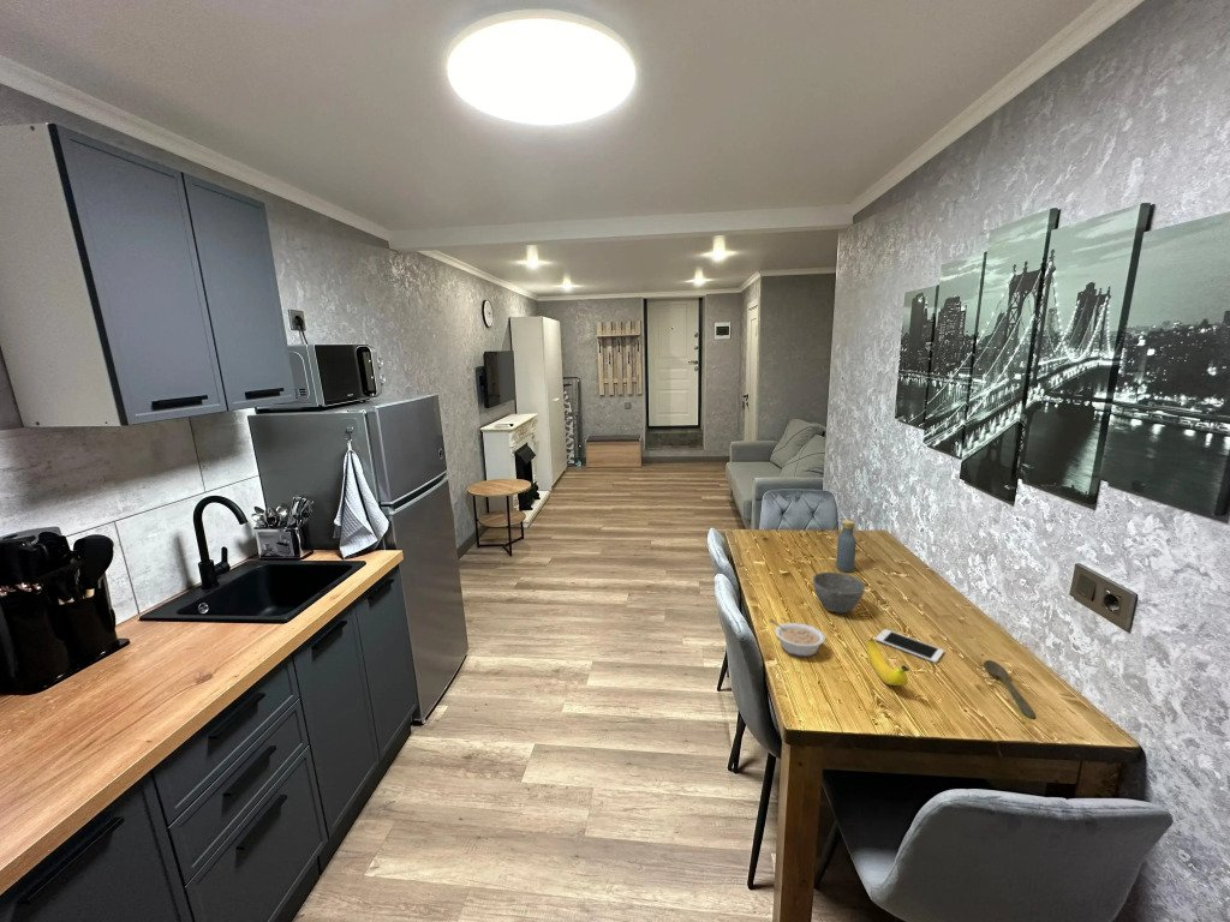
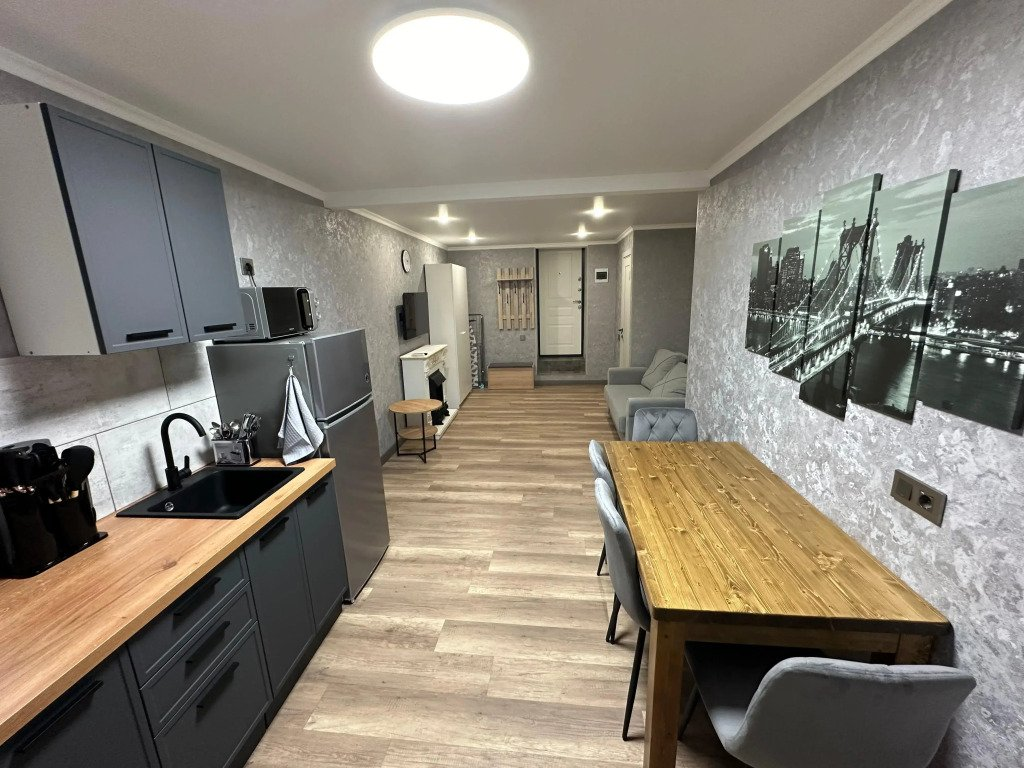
- cell phone [874,628,945,664]
- legume [769,618,826,658]
- bowl [812,571,866,615]
- banana [866,637,910,687]
- spoon [983,659,1037,719]
- vodka [835,519,858,574]
